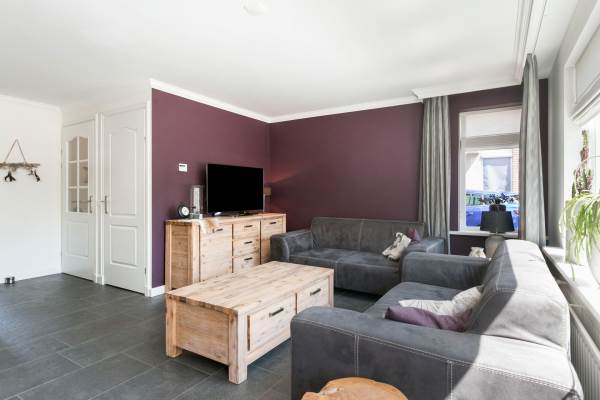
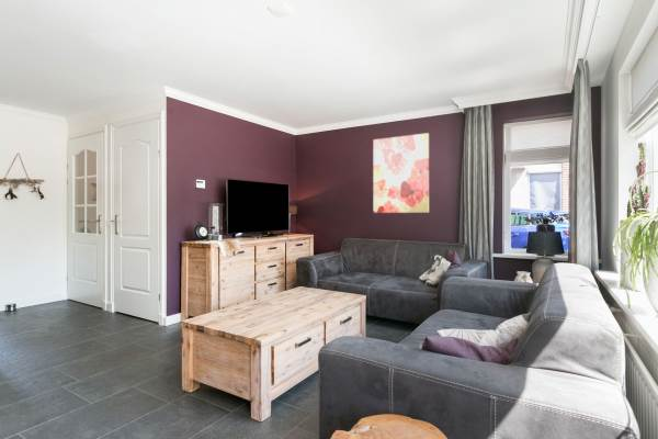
+ wall art [372,132,430,214]
